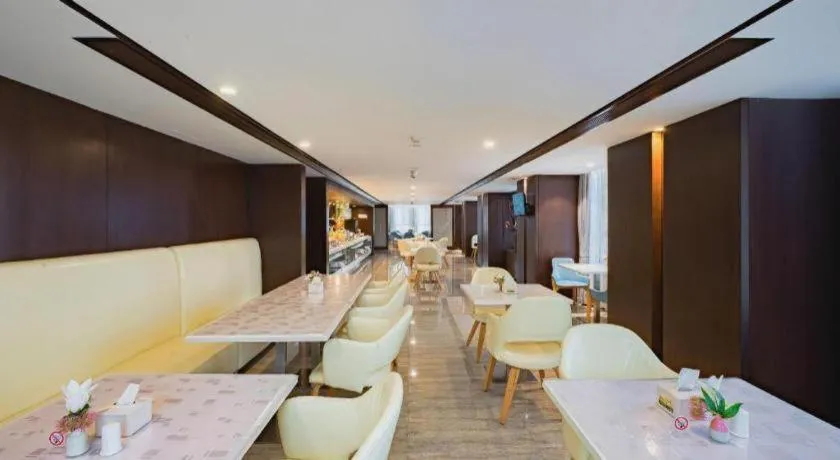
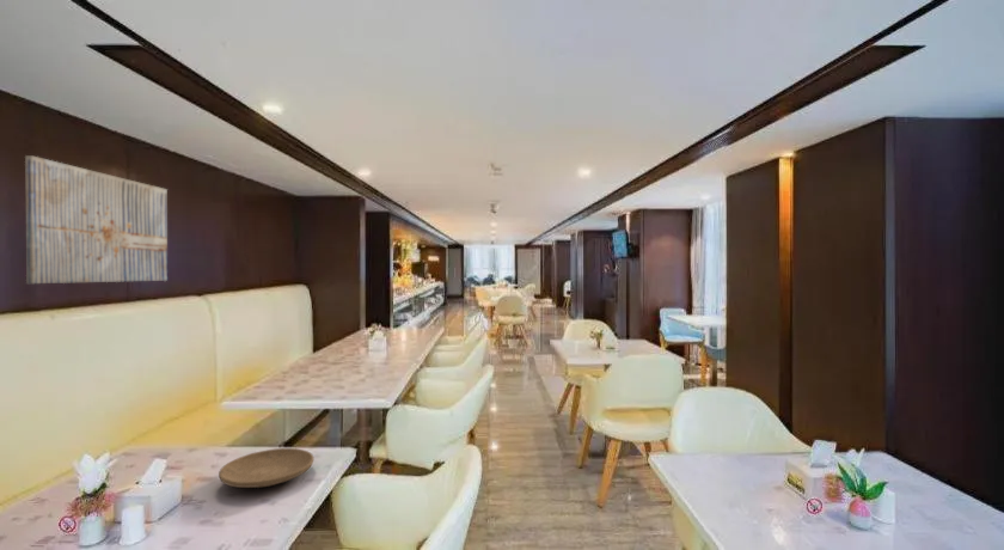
+ plate [218,447,314,489]
+ wall art [24,154,169,285]
